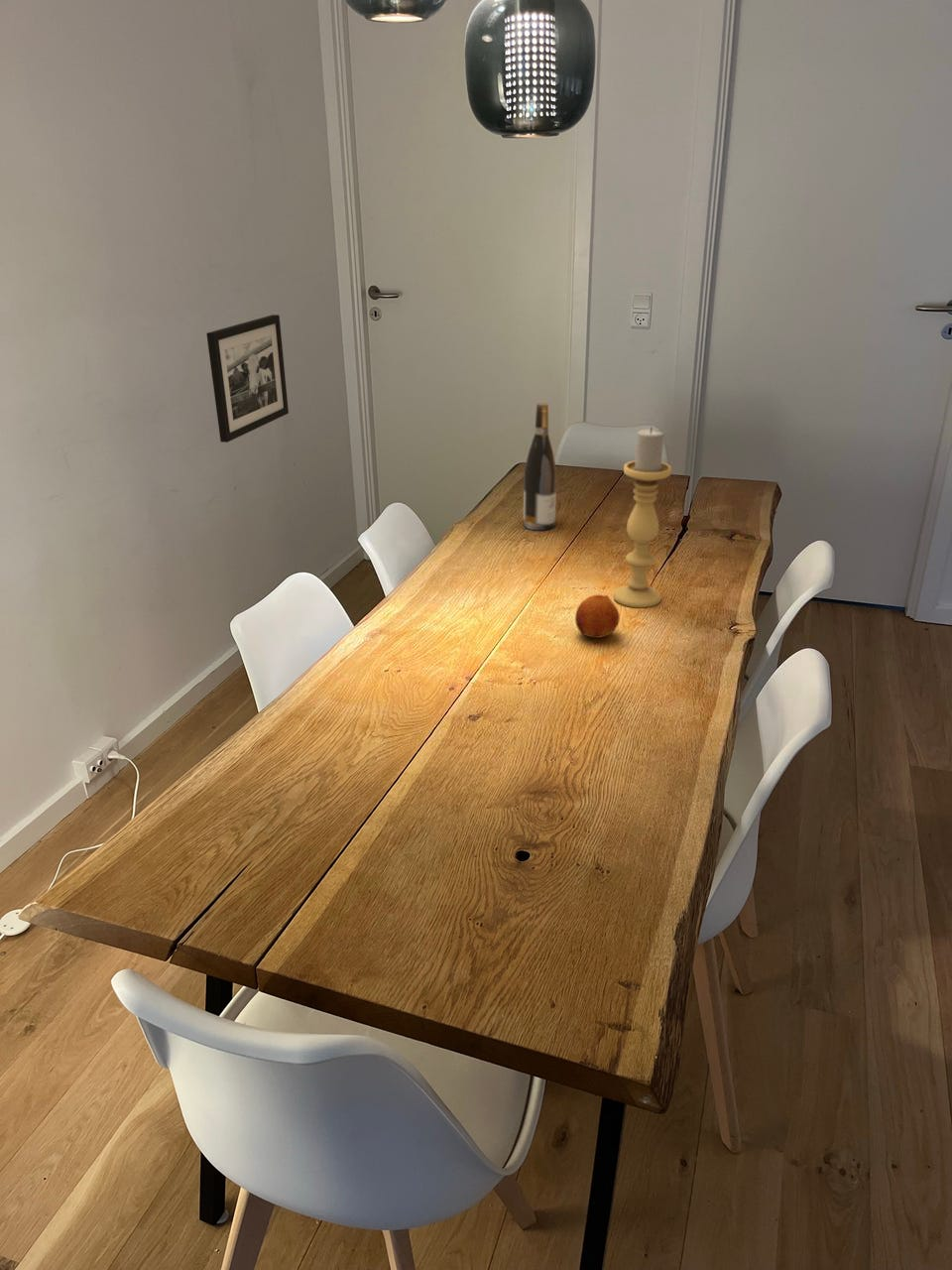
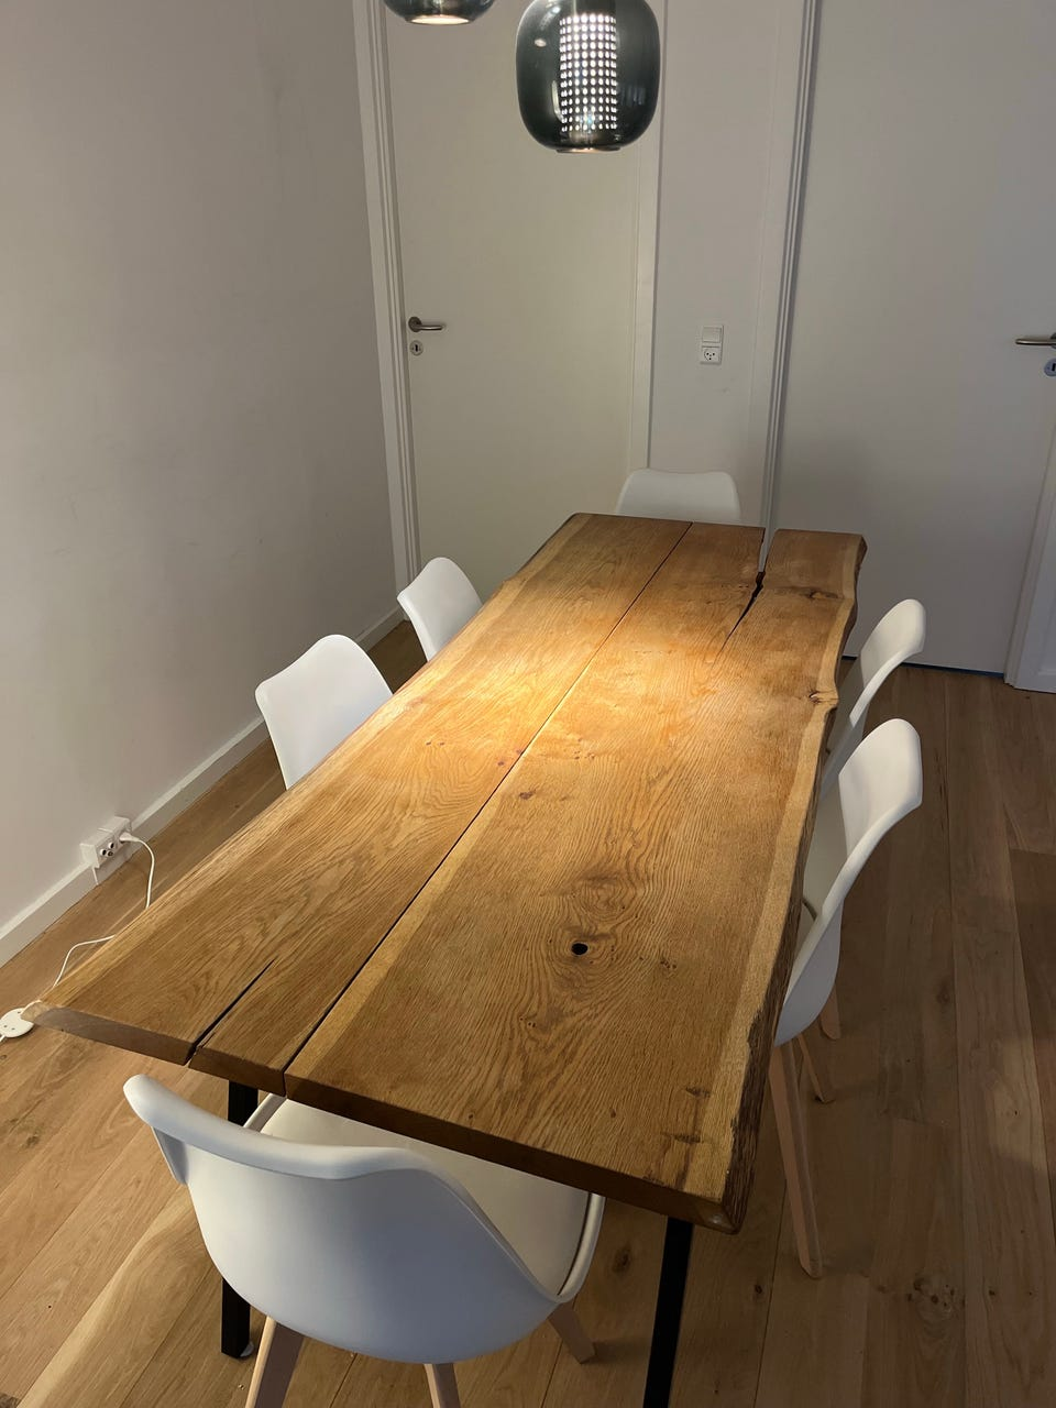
- fruit [574,593,621,639]
- picture frame [205,314,290,444]
- candle holder [613,427,672,608]
- wine bottle [523,402,557,531]
